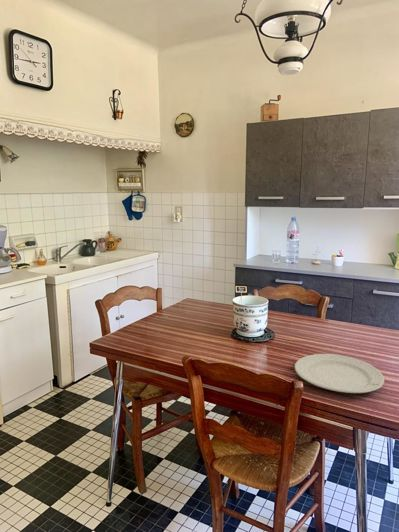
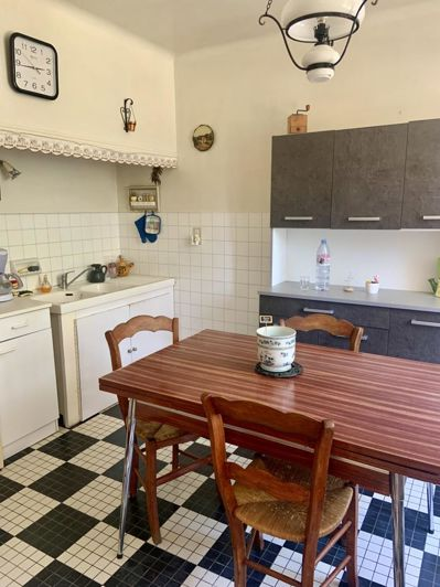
- chinaware [294,353,385,394]
